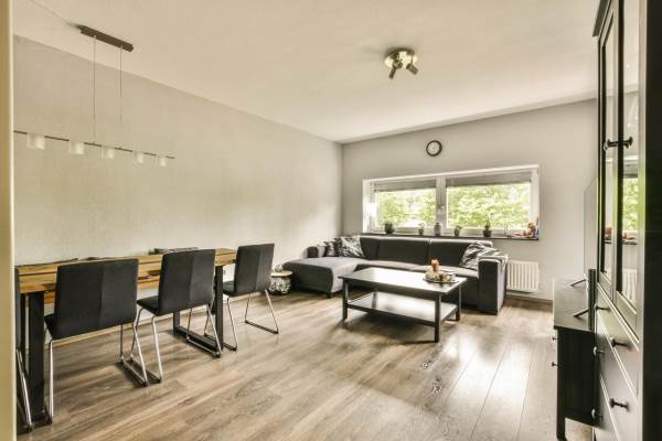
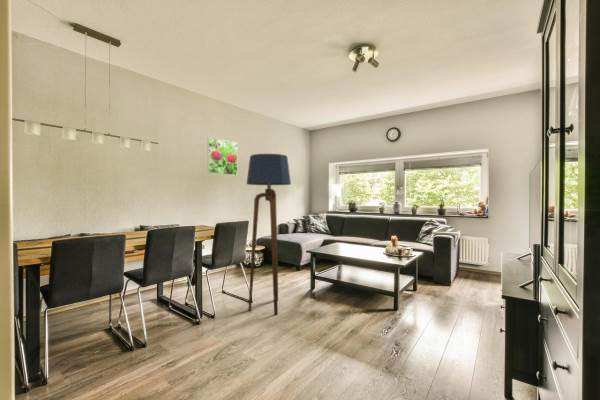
+ floor lamp [246,153,292,316]
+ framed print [207,136,239,176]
